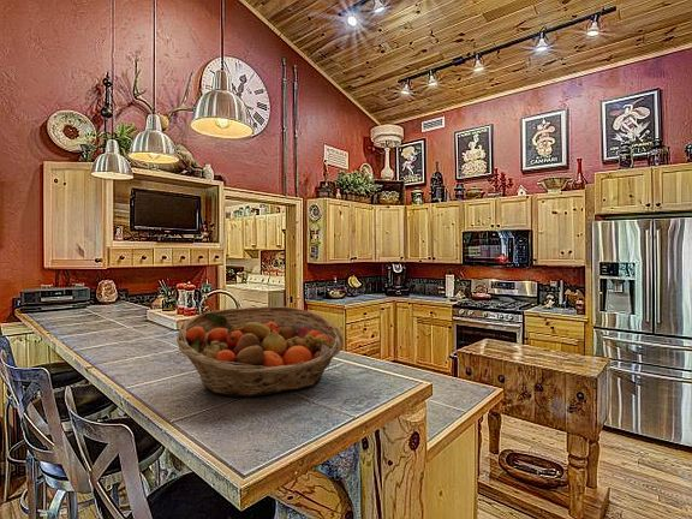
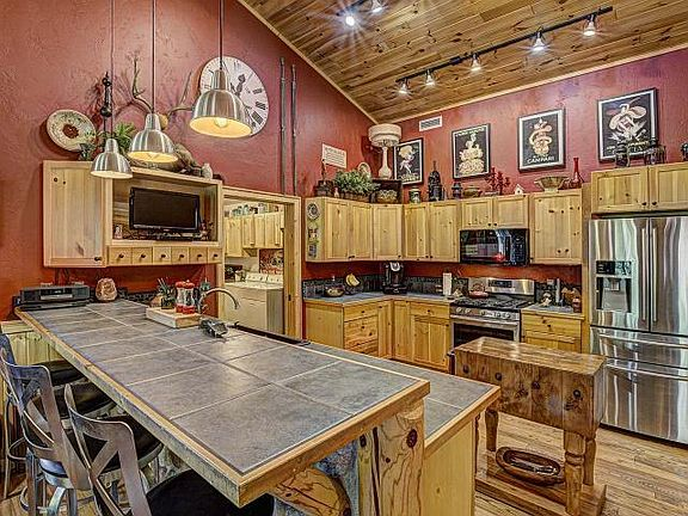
- fruit basket [175,305,345,398]
